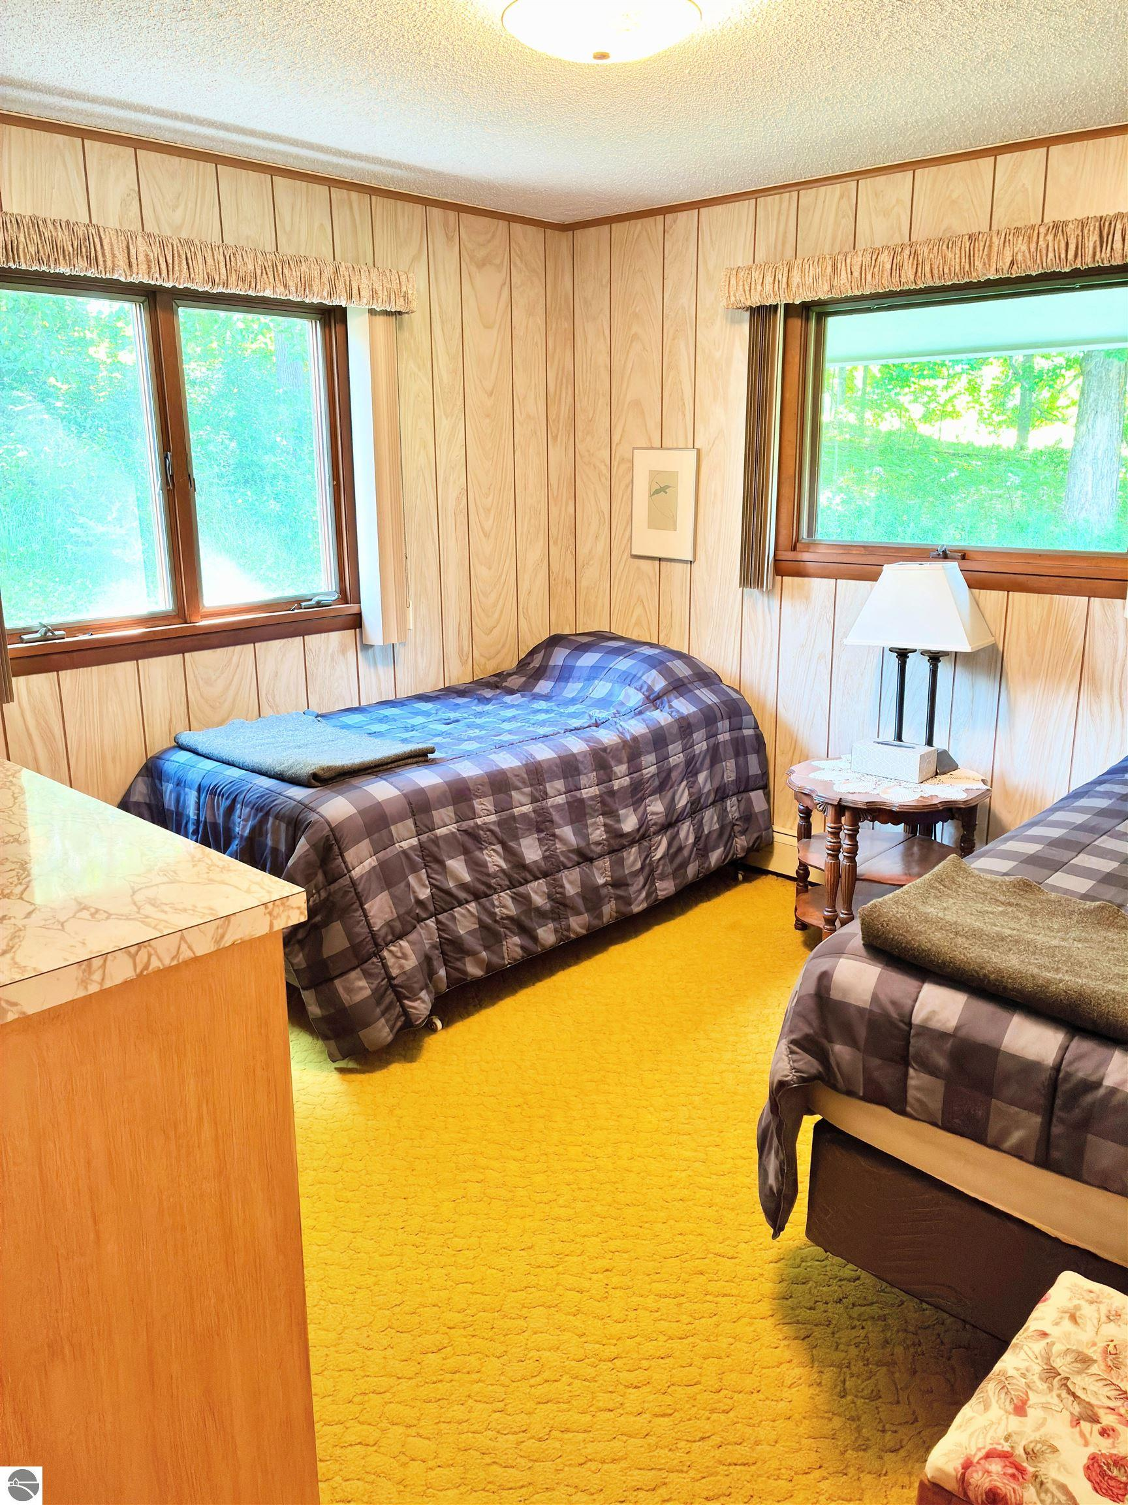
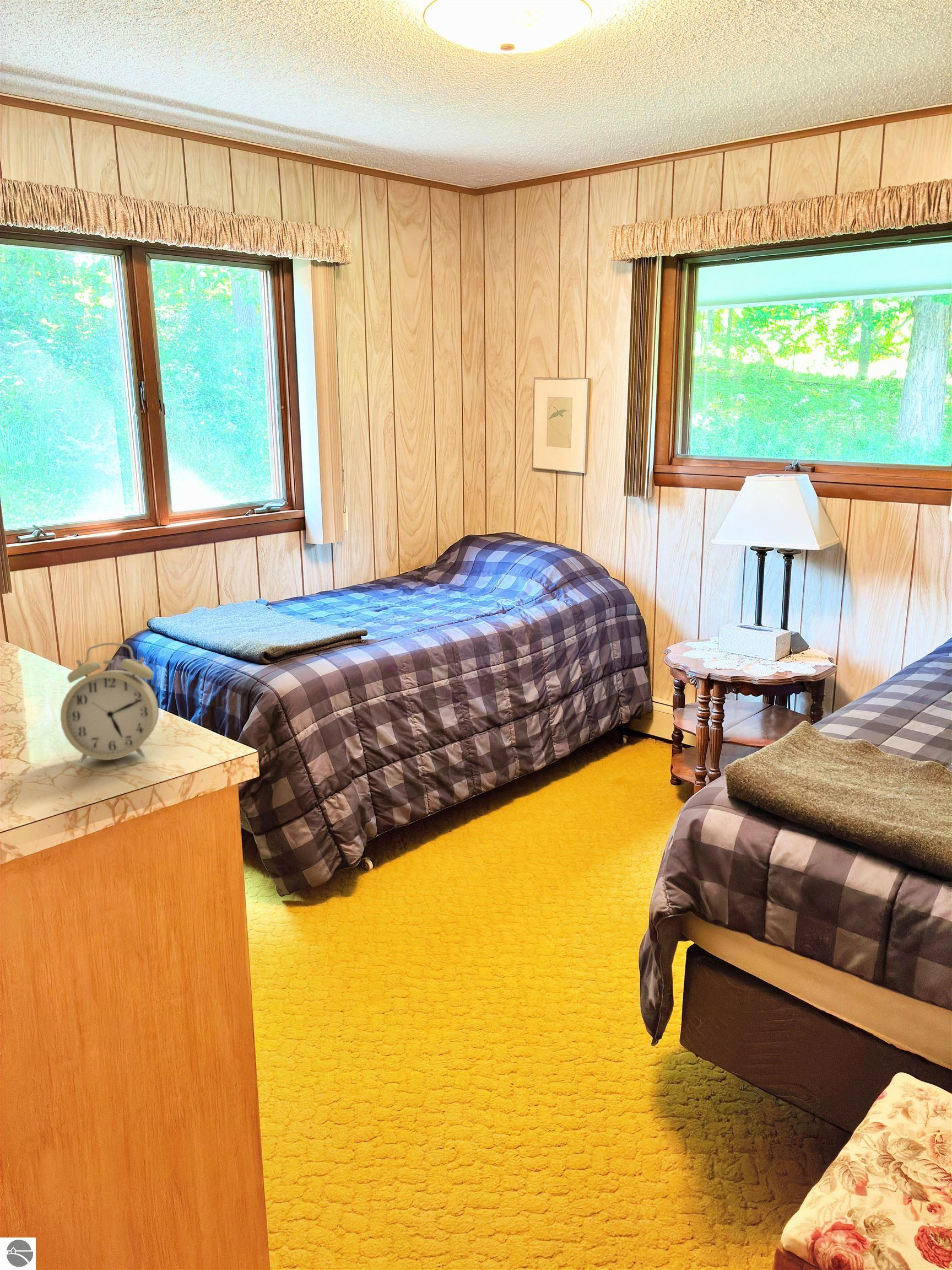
+ alarm clock [60,642,159,764]
